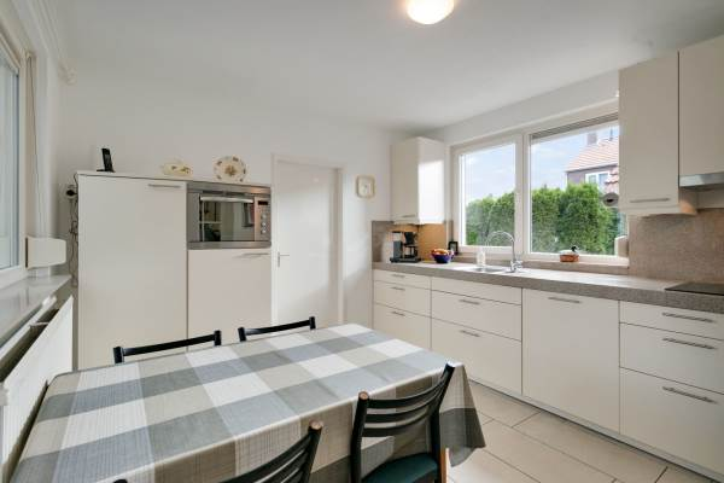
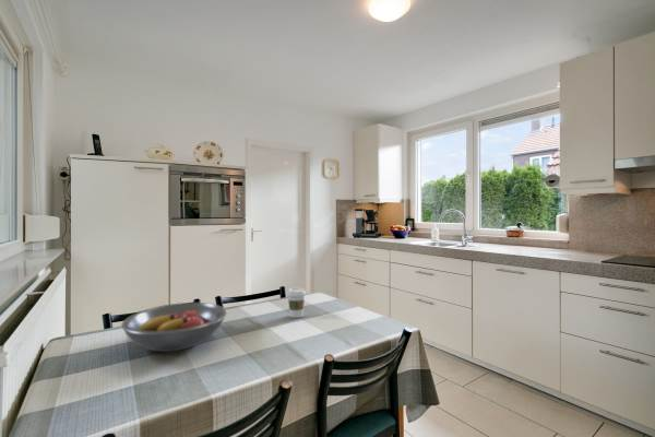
+ fruit bowl [120,302,228,353]
+ coffee cup [286,287,307,319]
